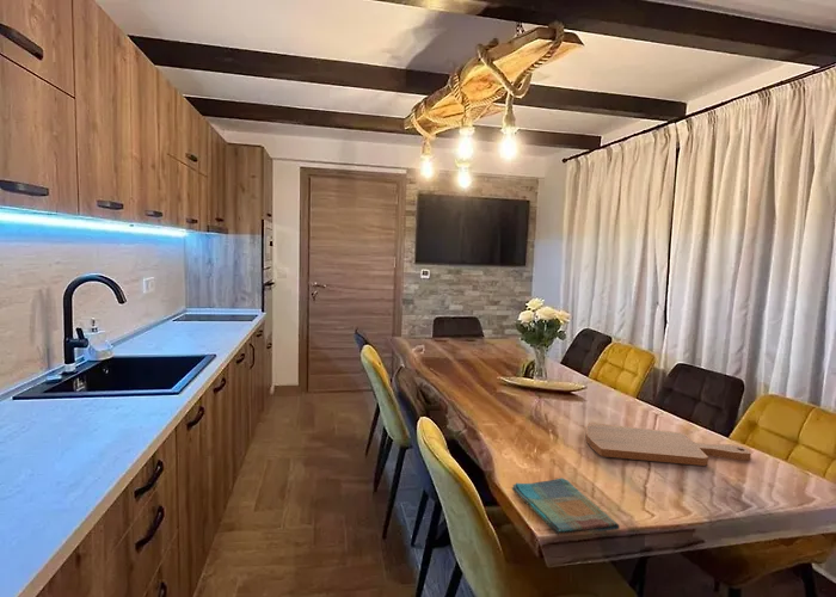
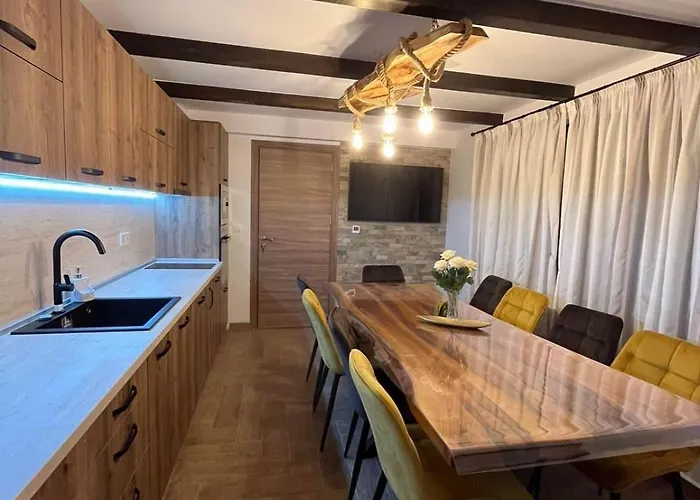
- dish towel [511,478,621,537]
- cutting board [585,421,752,467]
